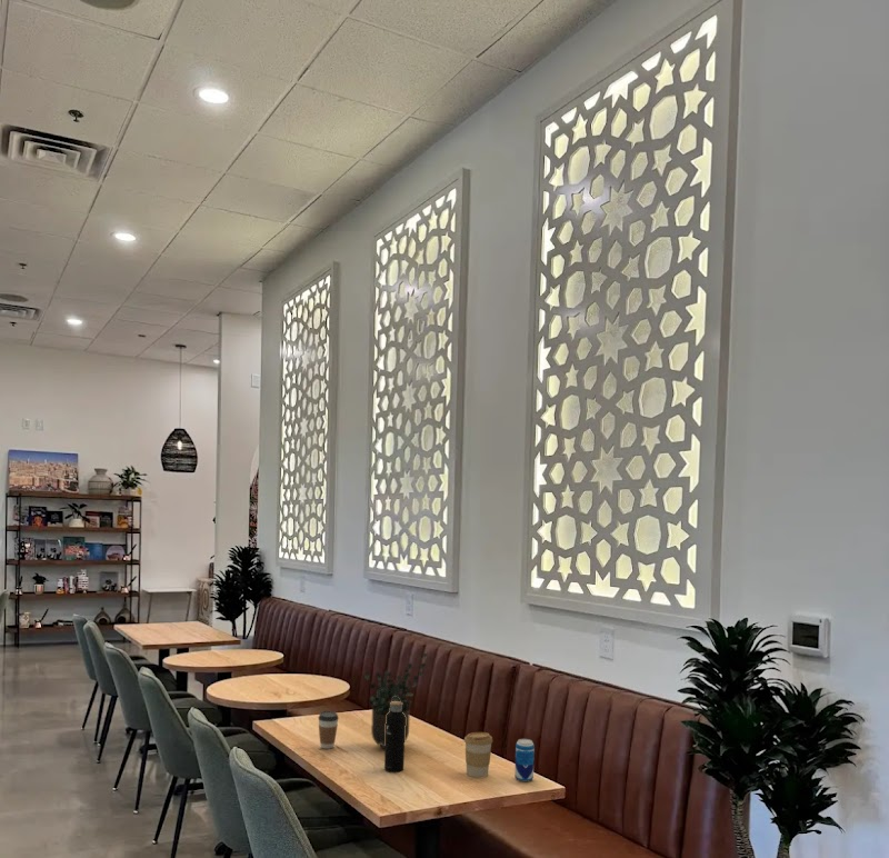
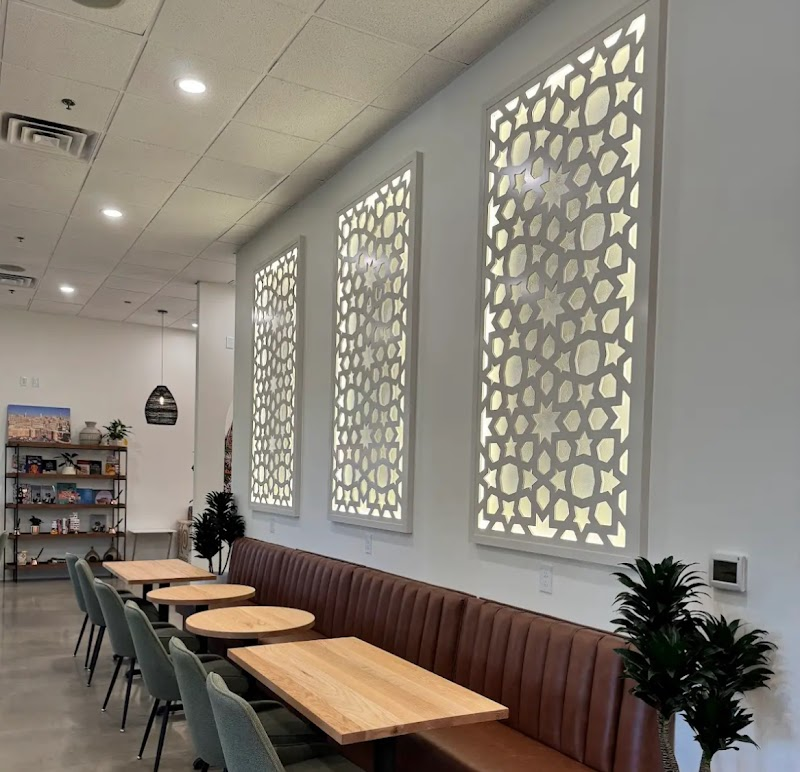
- water bottle [383,696,406,774]
- coffee cup [463,731,493,779]
- beverage can [513,738,536,782]
- potted plant [363,652,429,749]
- coffee cup [317,710,340,750]
